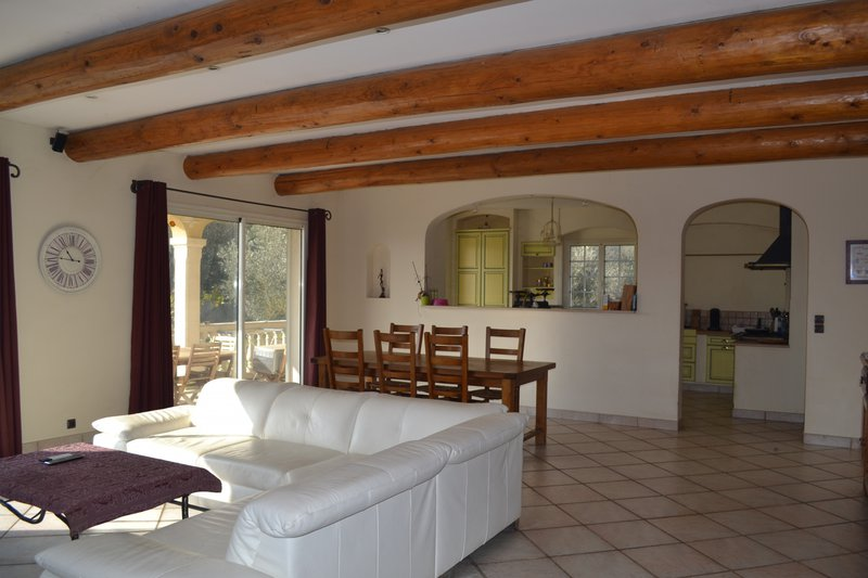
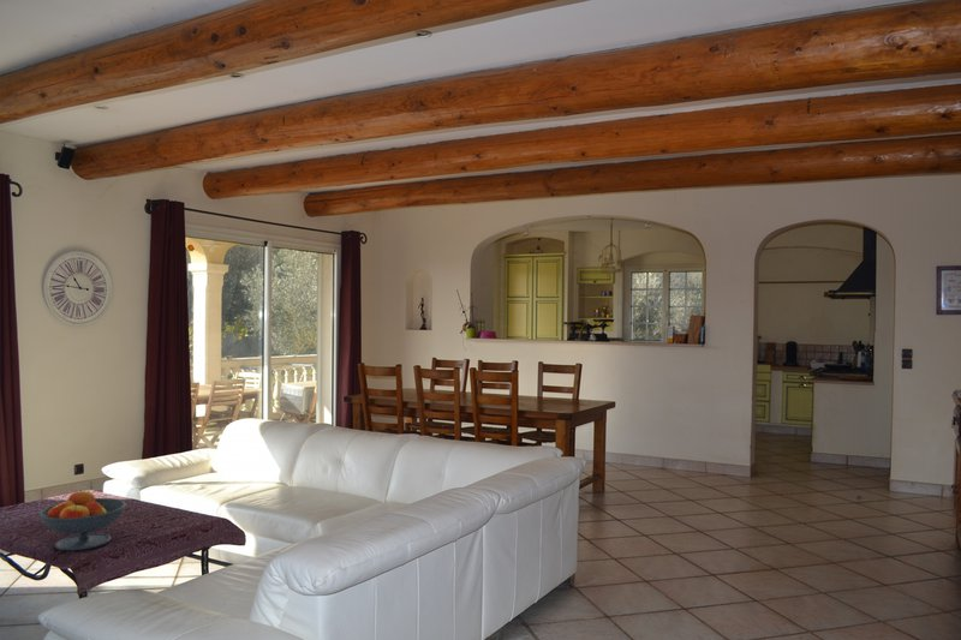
+ fruit bowl [37,490,127,552]
